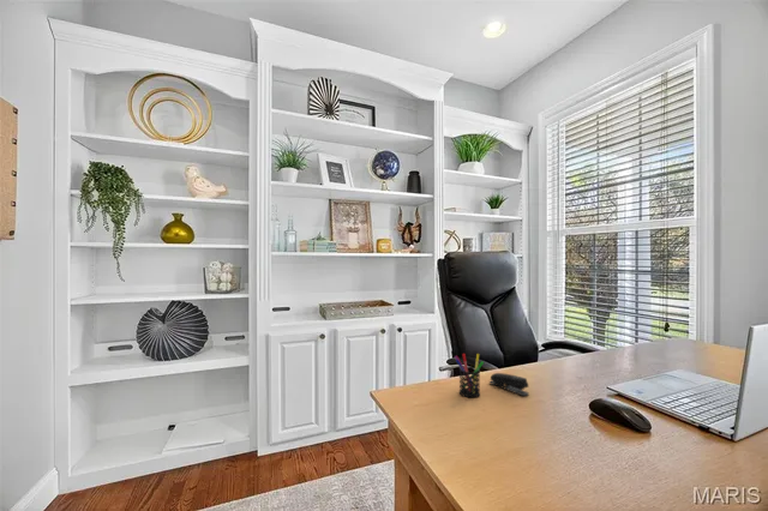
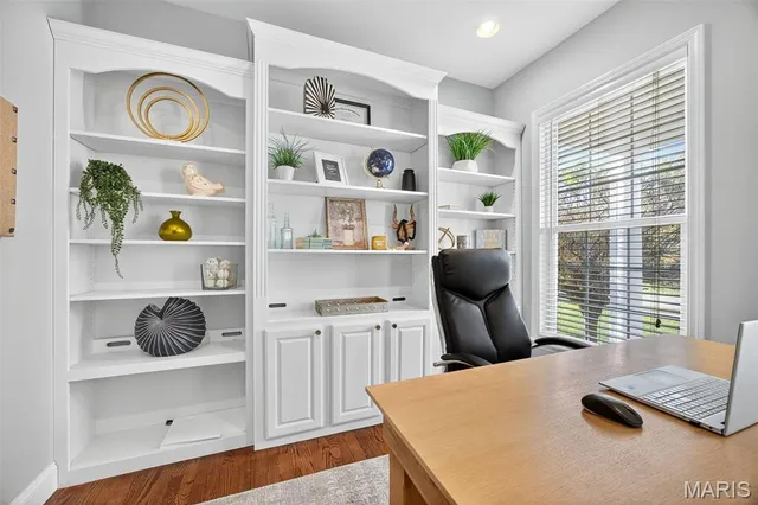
- stapler [488,372,530,397]
- pen holder [454,353,485,398]
